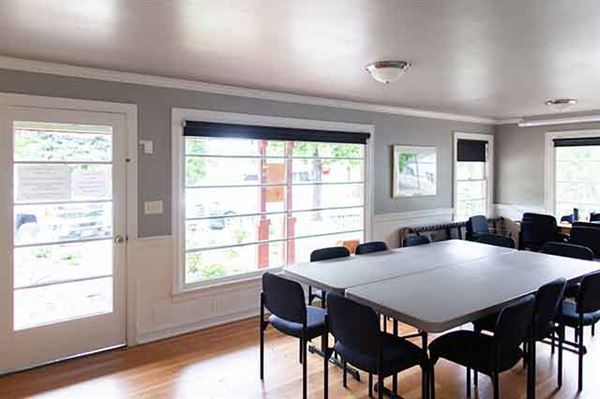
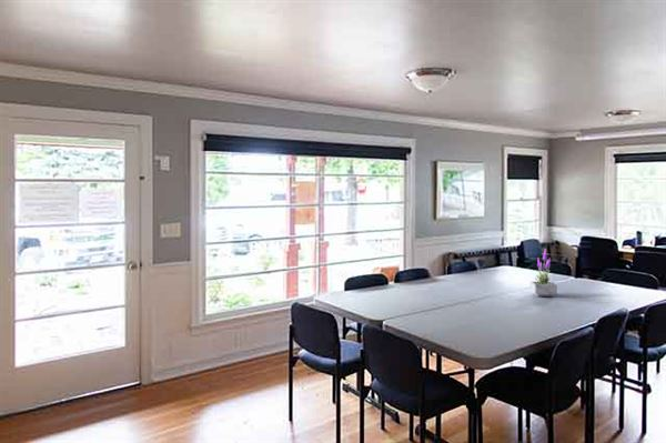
+ potted plant [529,248,558,298]
